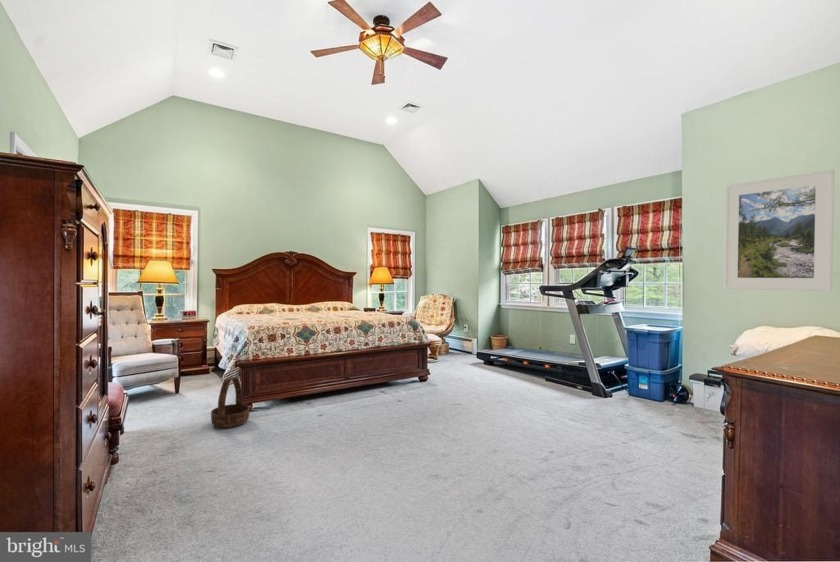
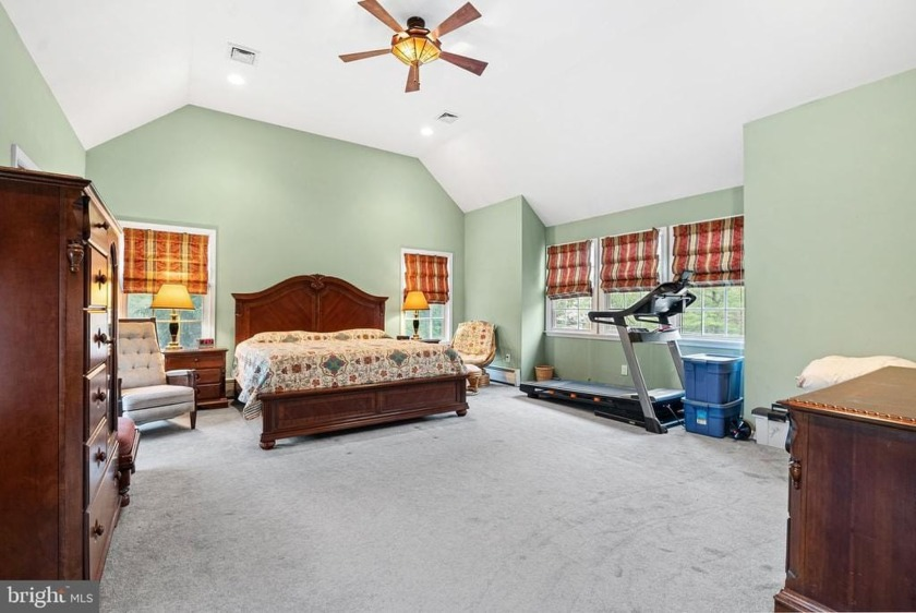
- basket [210,376,250,429]
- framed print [723,168,835,292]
